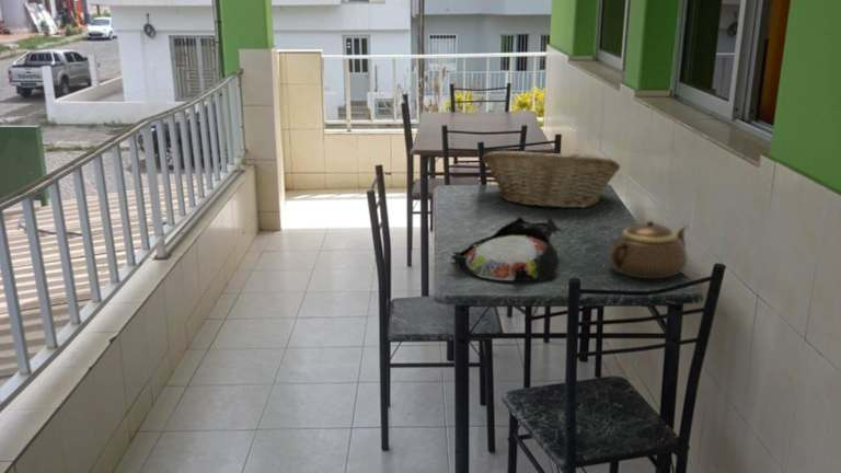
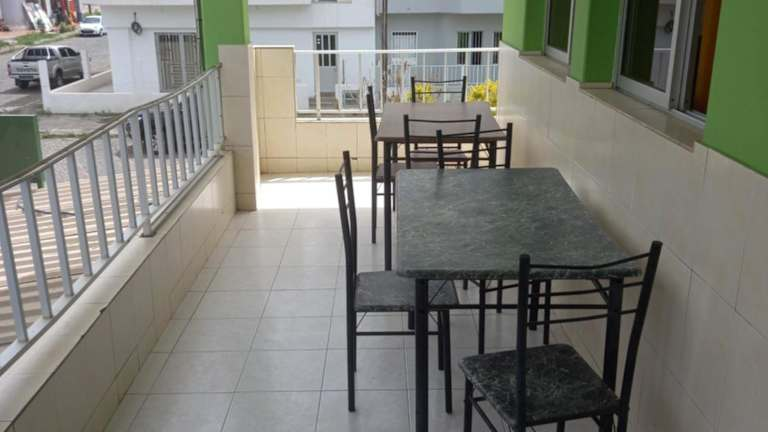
- plate [449,216,563,282]
- teapot [608,220,689,279]
- fruit basket [481,149,621,209]
